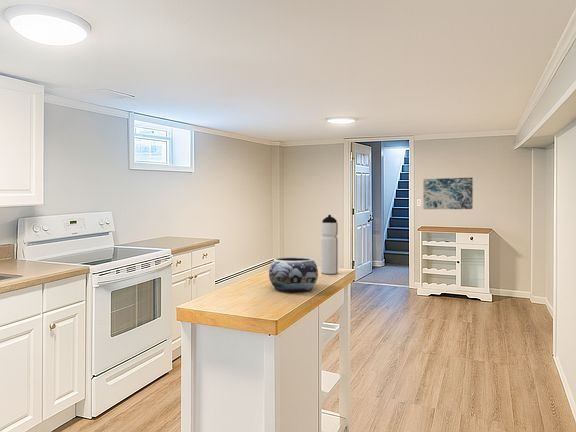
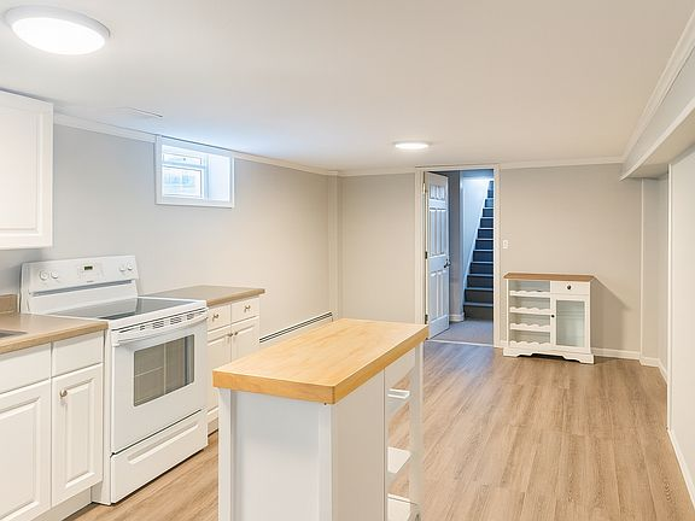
- wall art [422,177,474,210]
- decorative bowl [268,256,319,292]
- water bottle [320,214,339,275]
